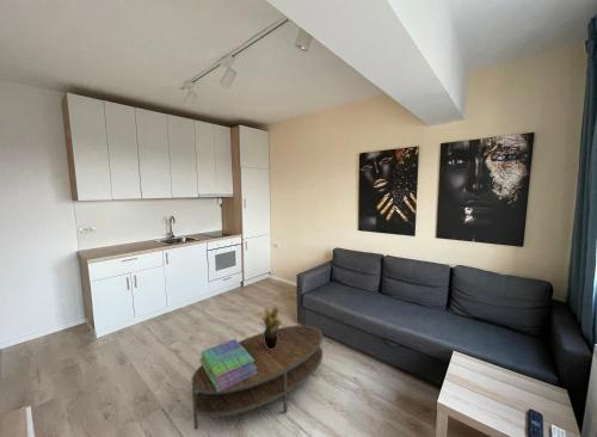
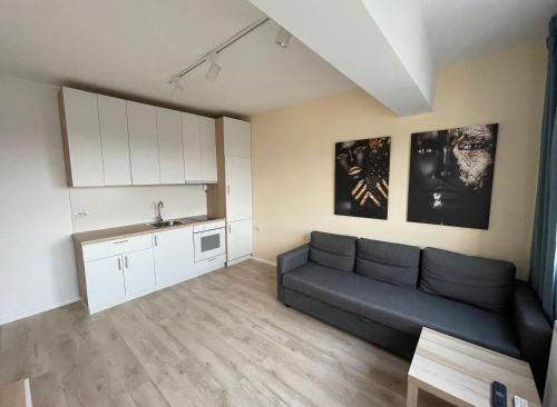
- potted plant [260,304,284,350]
- stack of books [198,338,257,392]
- coffee table [191,325,324,431]
